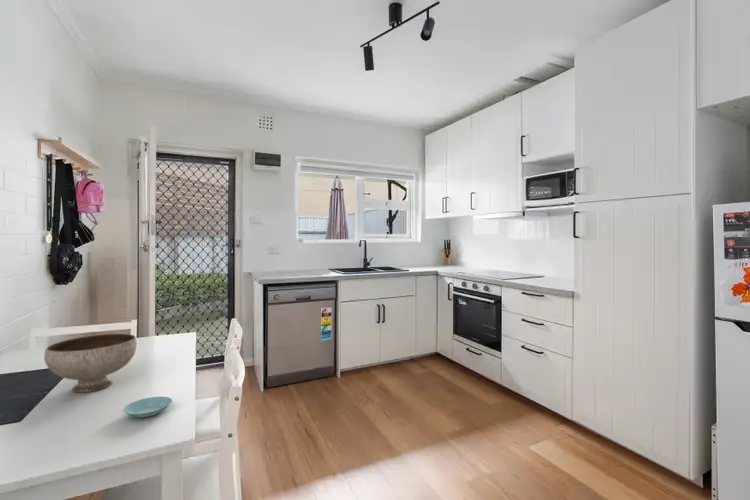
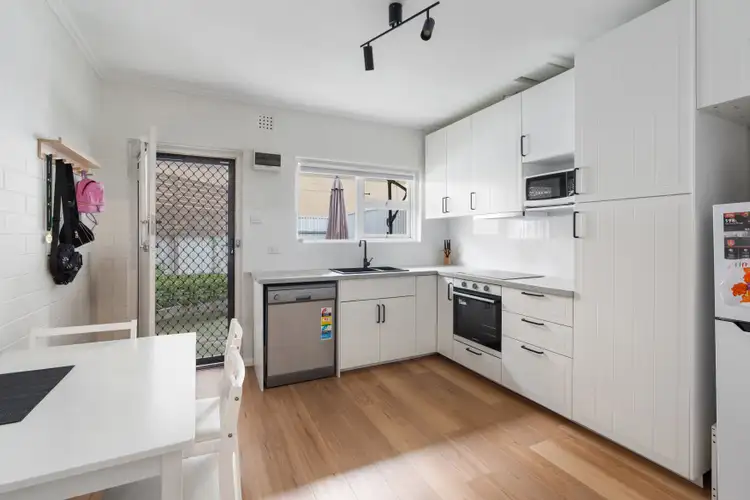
- bowl [43,333,138,393]
- saucer [122,396,173,418]
